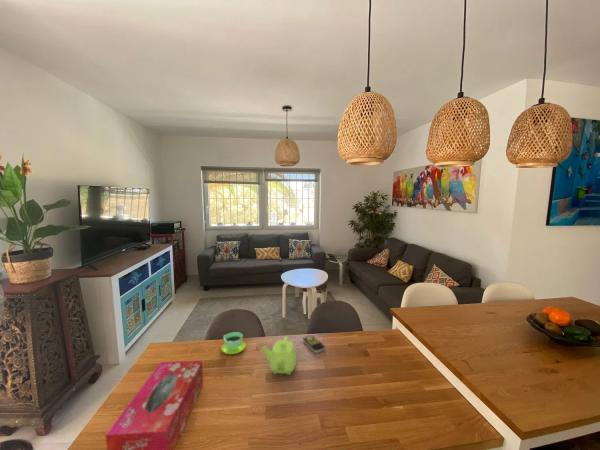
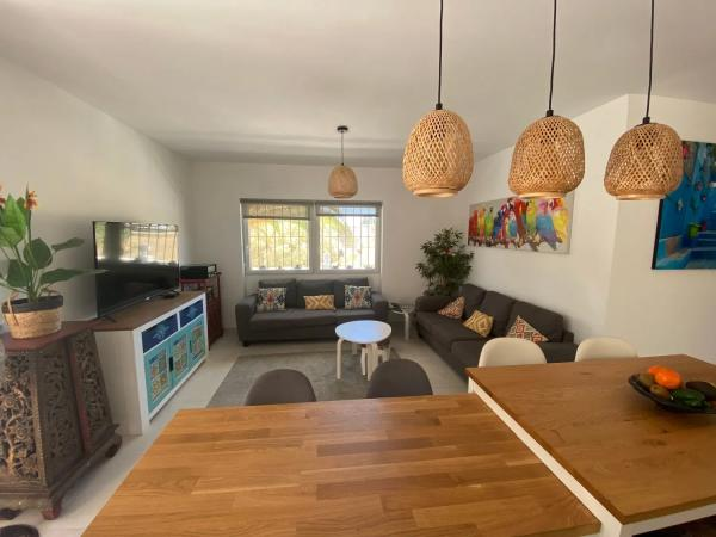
- remote control [302,334,326,354]
- tissue box [105,360,204,450]
- teapot [261,336,298,376]
- cup [220,331,247,355]
